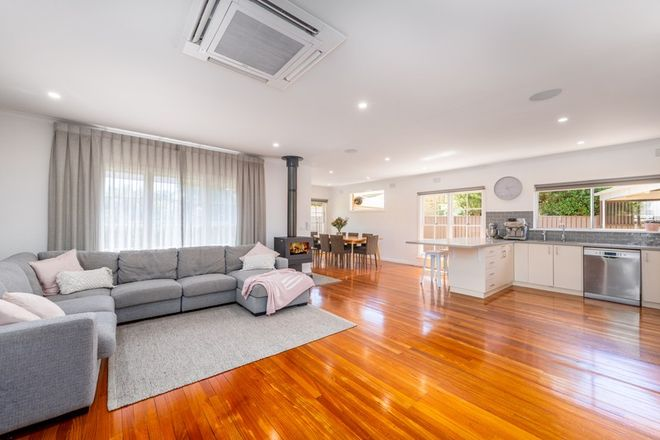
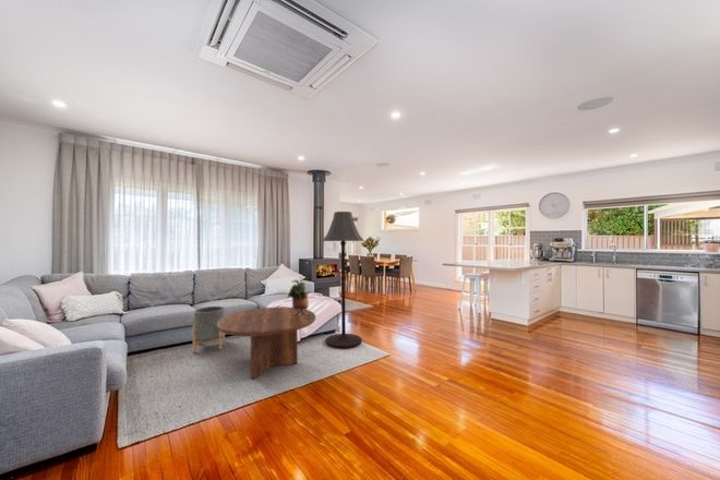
+ potted plant [287,279,310,315]
+ floor lamp [321,211,365,349]
+ planter [192,305,226,353]
+ coffee table [217,307,316,380]
